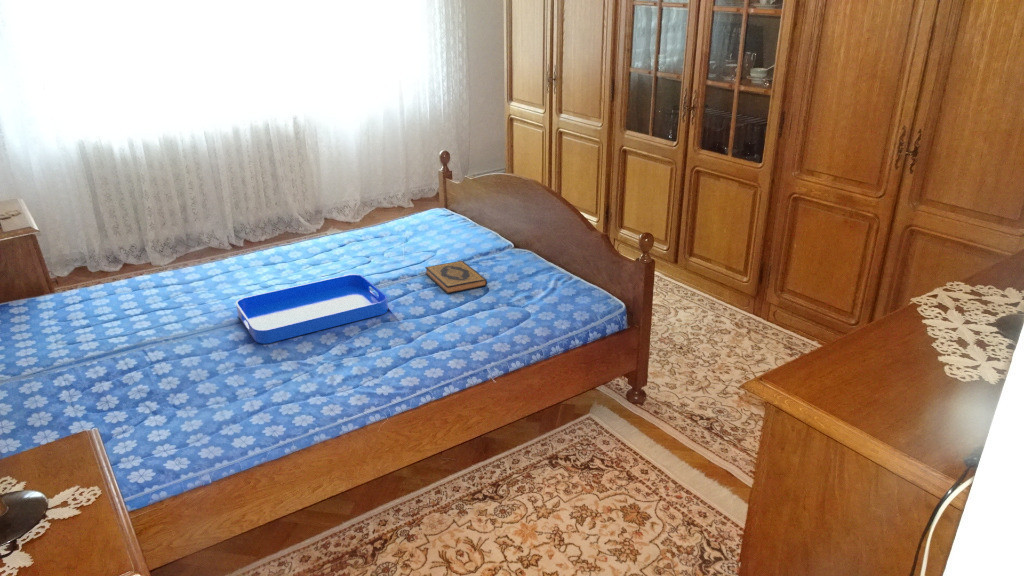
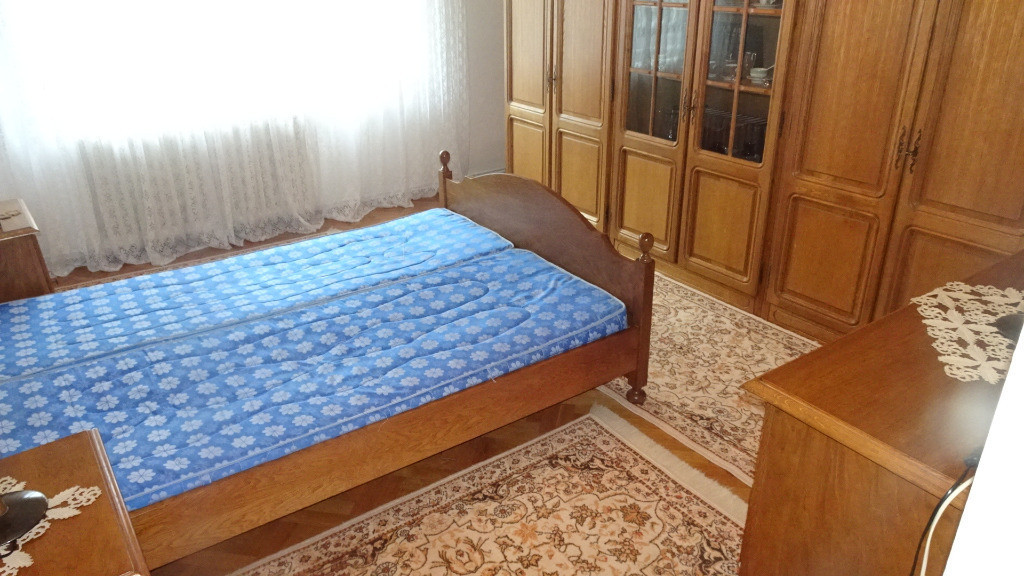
- serving tray [235,273,389,345]
- hardback book [424,260,488,295]
